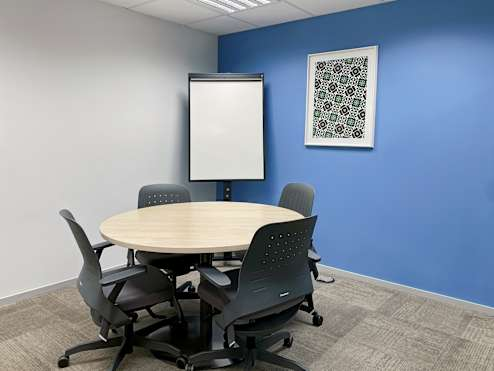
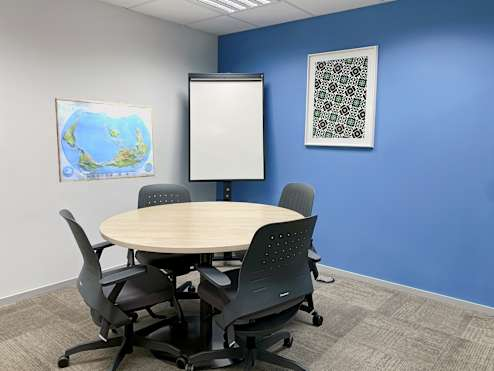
+ world map [54,97,155,183]
